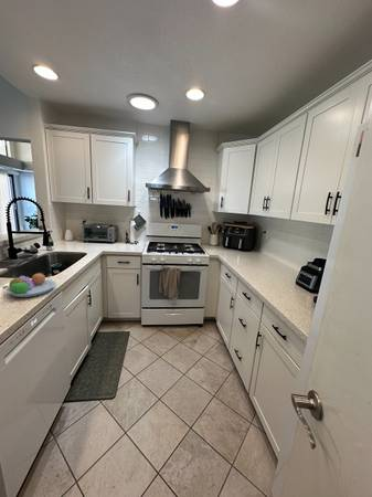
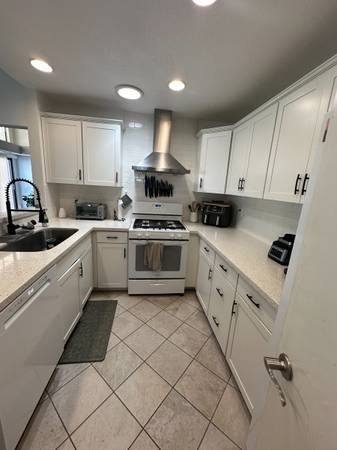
- fruit bowl [2,272,56,298]
